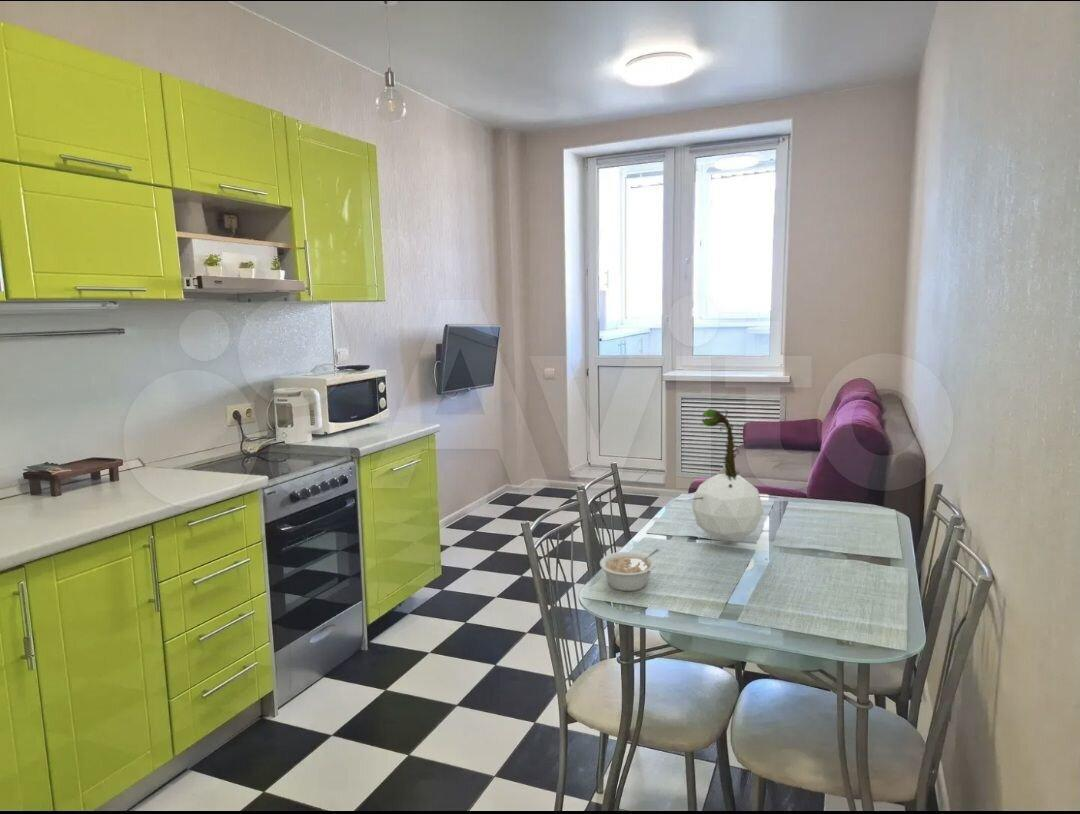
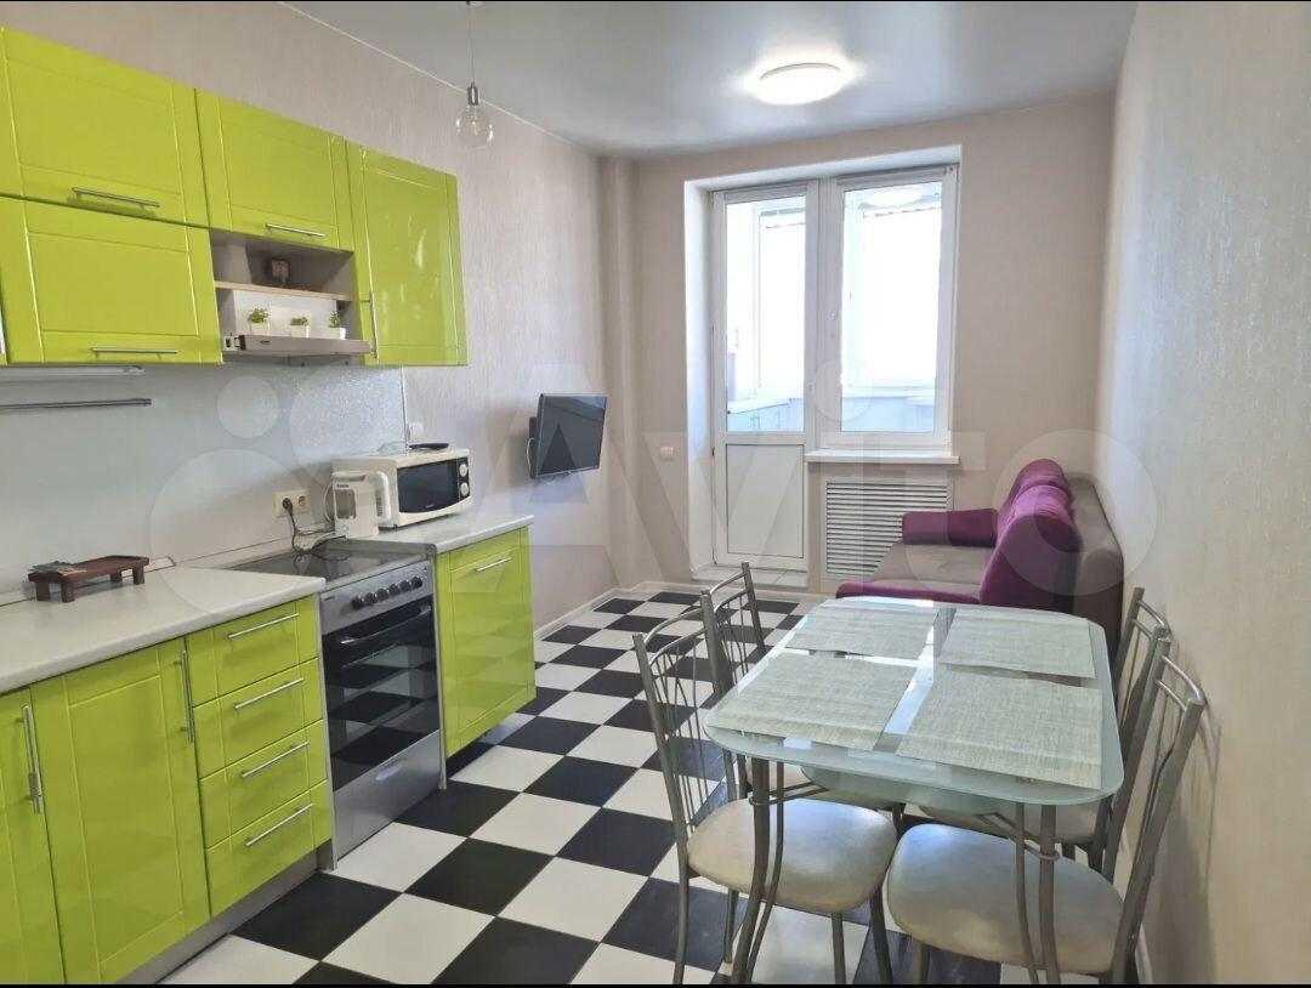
- legume [599,548,661,592]
- plant [687,408,778,543]
